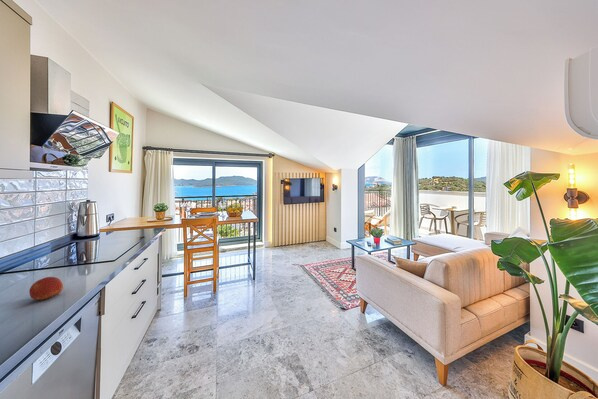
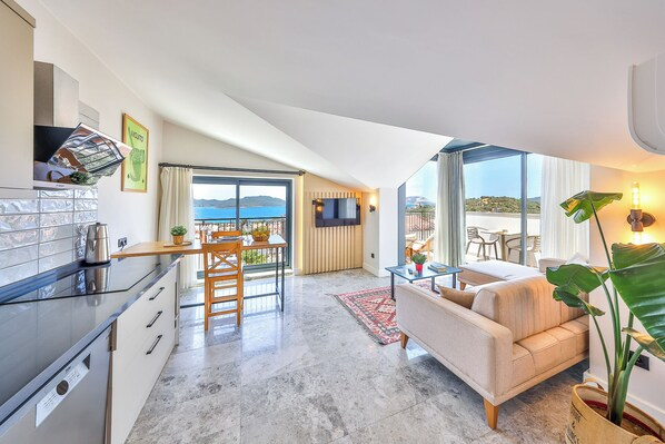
- fruit [28,276,64,302]
